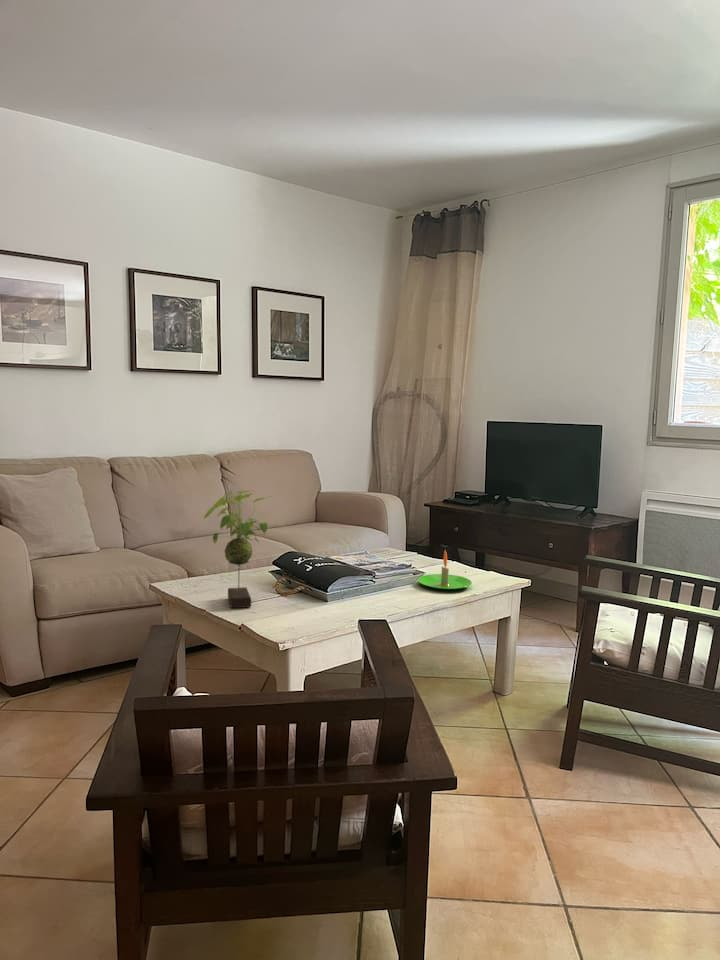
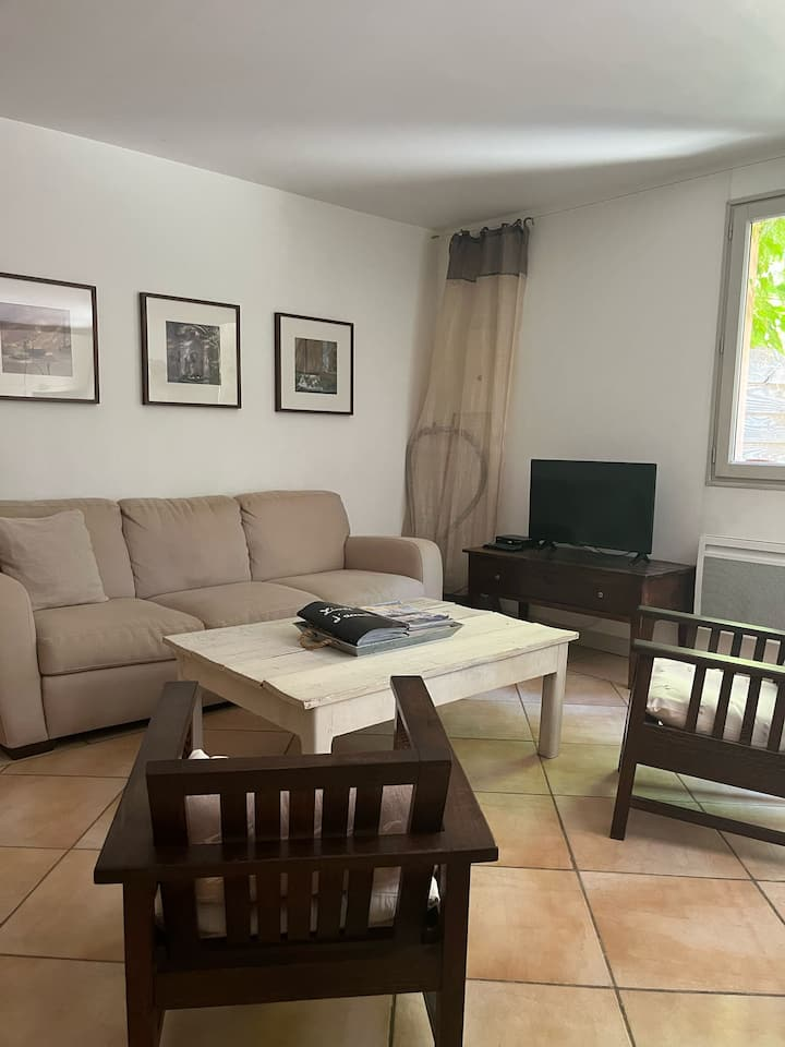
- candle [417,550,473,591]
- plant [203,489,273,609]
